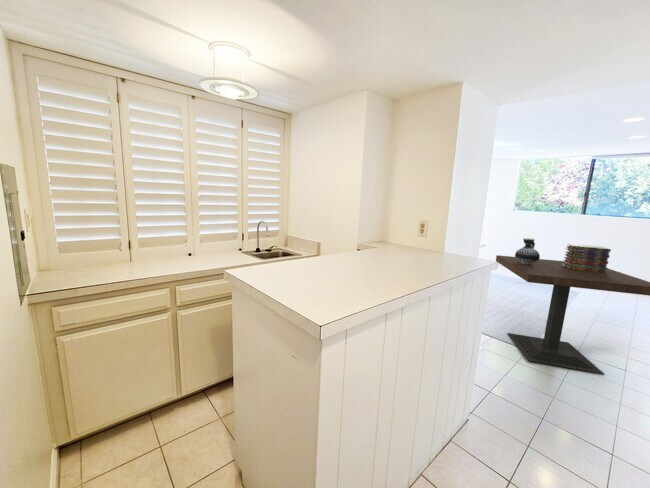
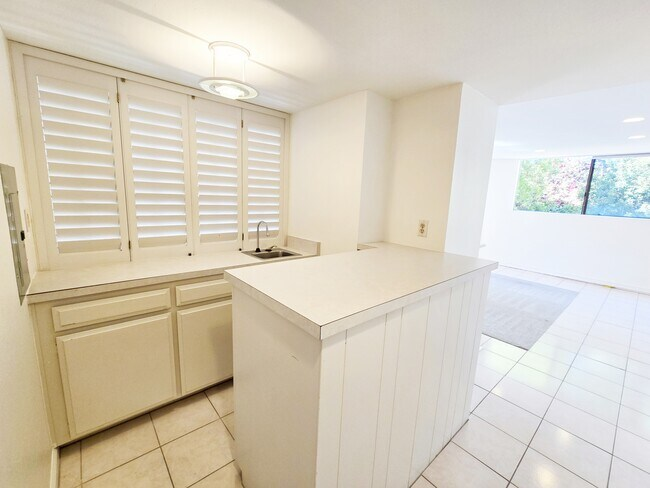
- book stack [562,243,612,273]
- dining table [495,254,650,375]
- ceramic jug [514,237,541,264]
